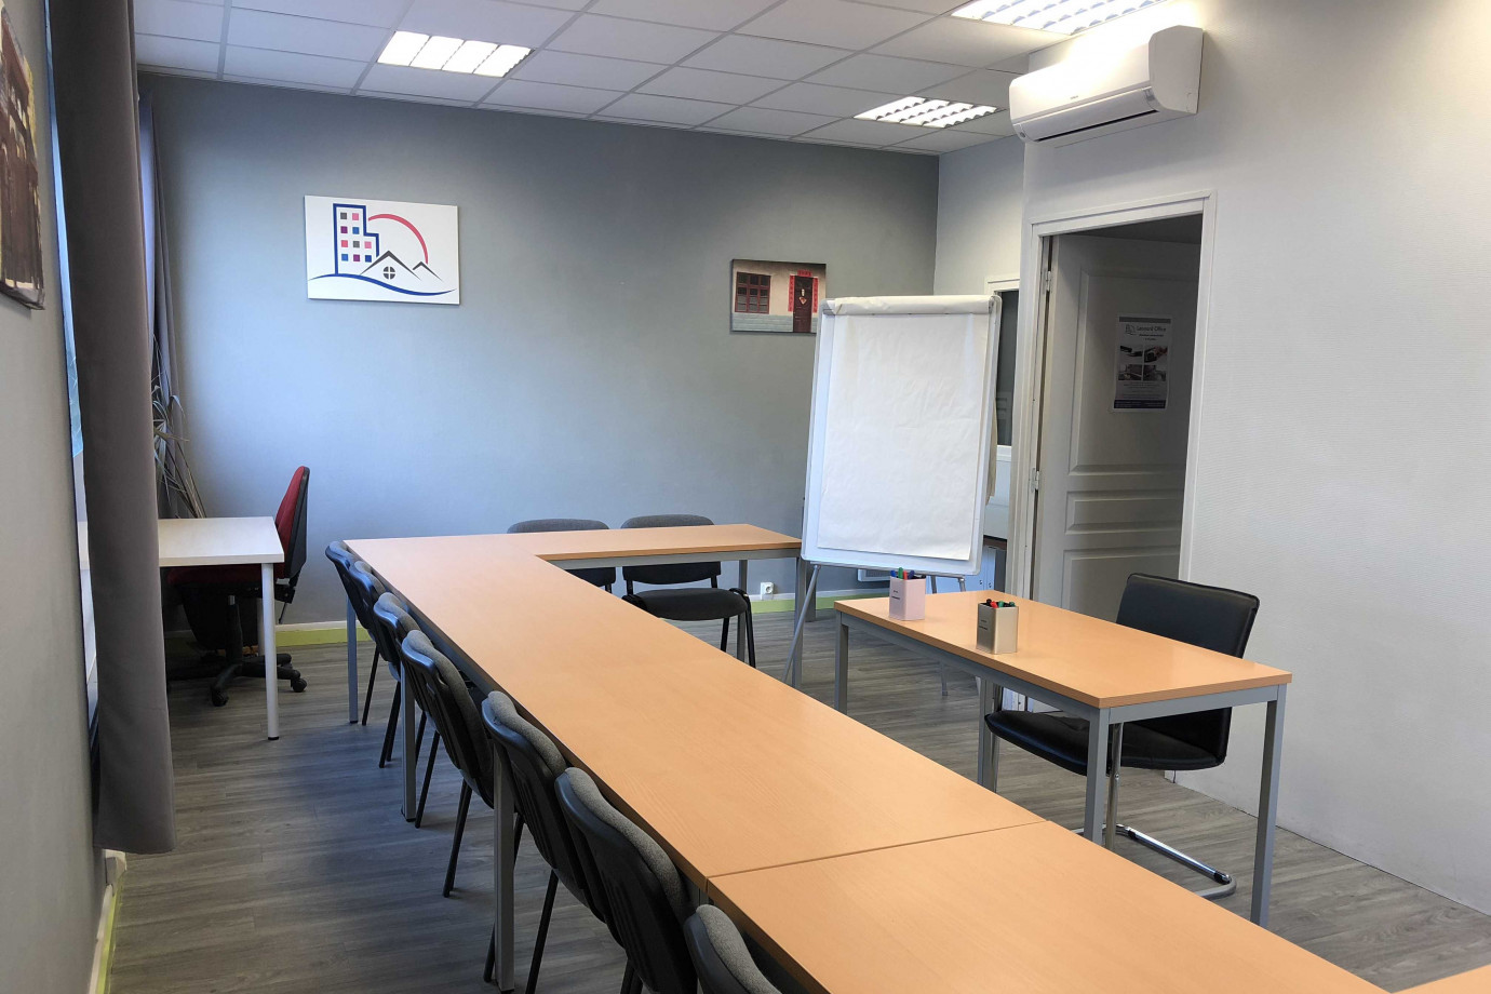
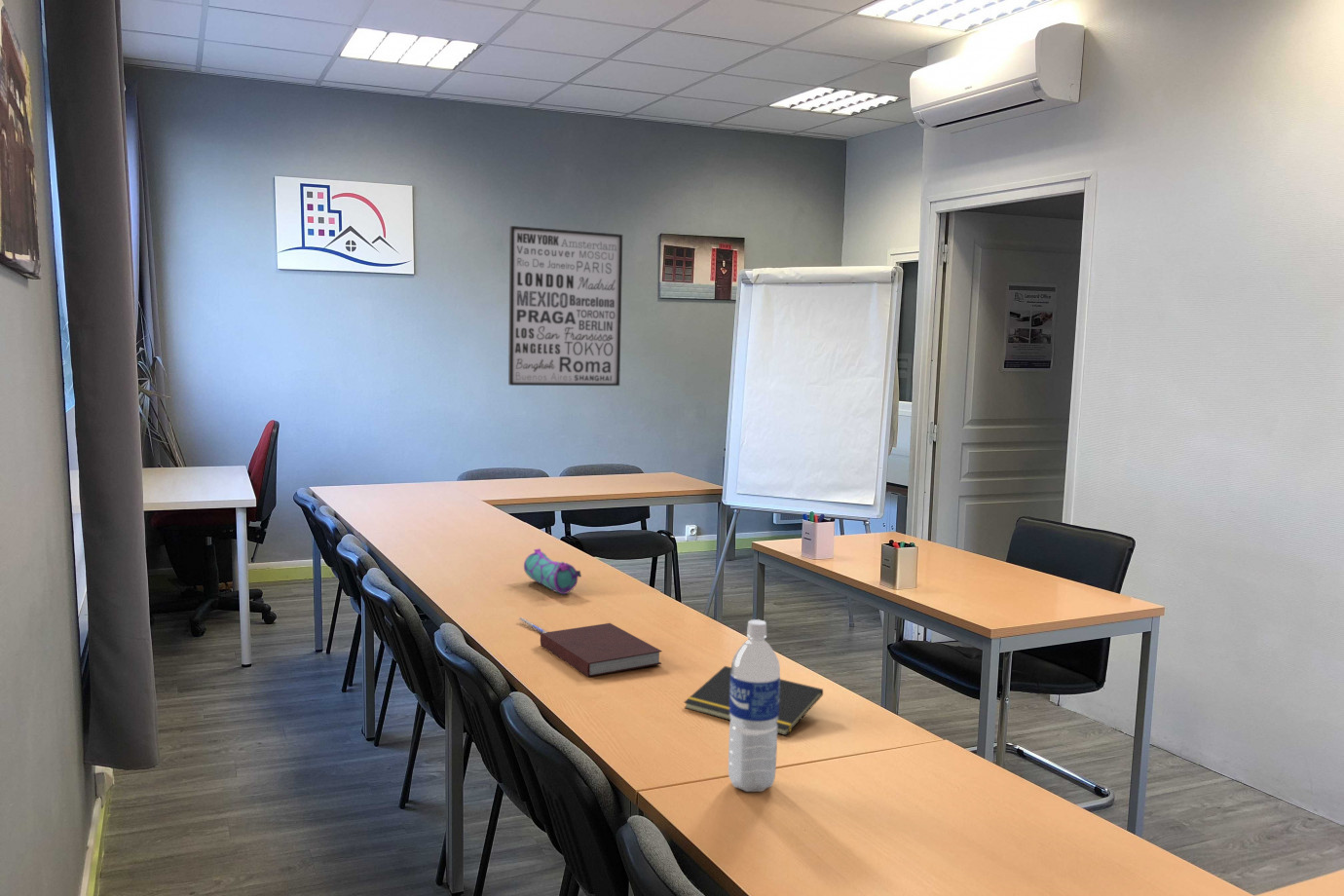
+ pencil case [523,547,582,595]
+ wall art [507,225,623,387]
+ notebook [540,622,663,678]
+ water bottle [728,618,781,793]
+ notepad [683,665,824,736]
+ pen [518,616,547,633]
